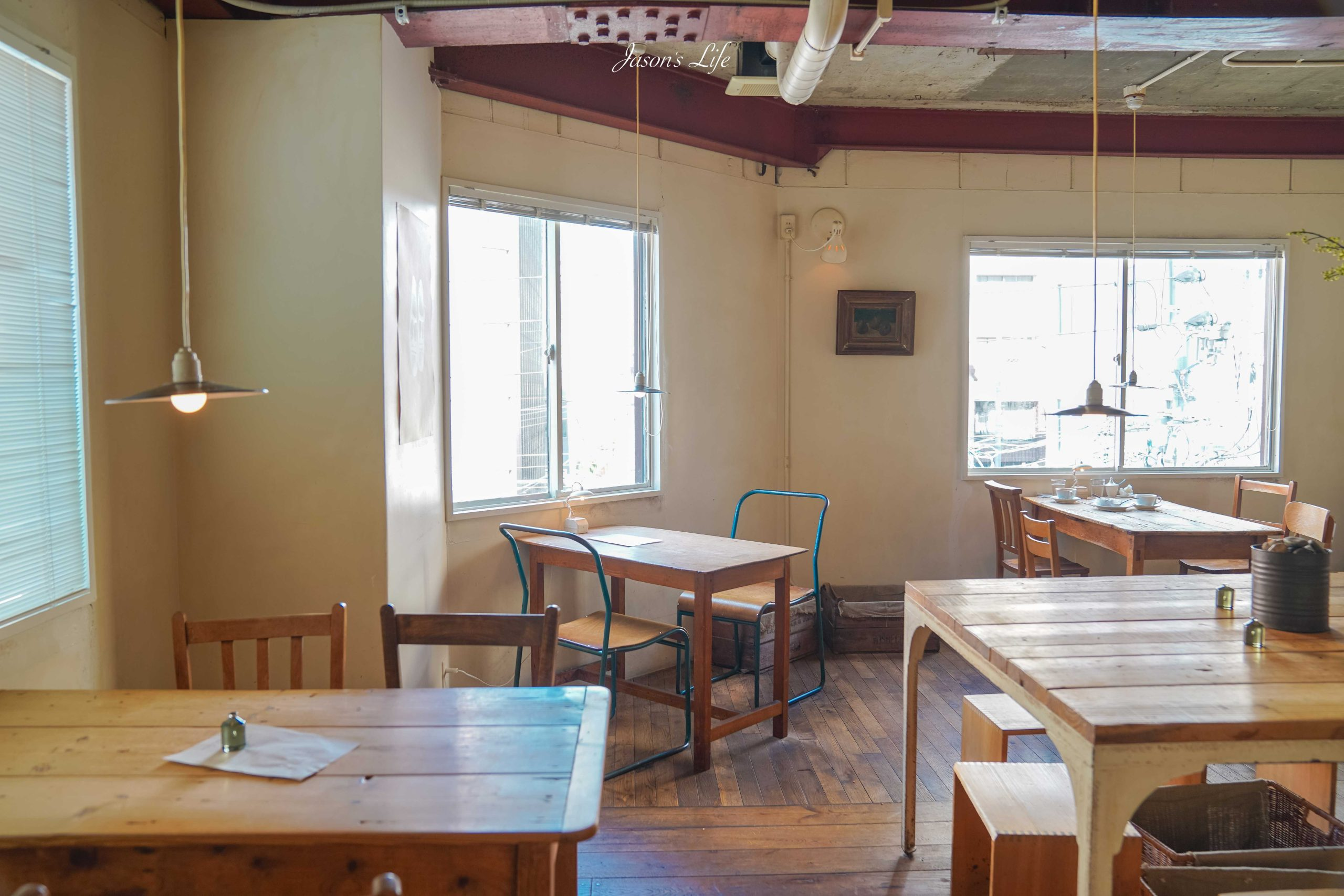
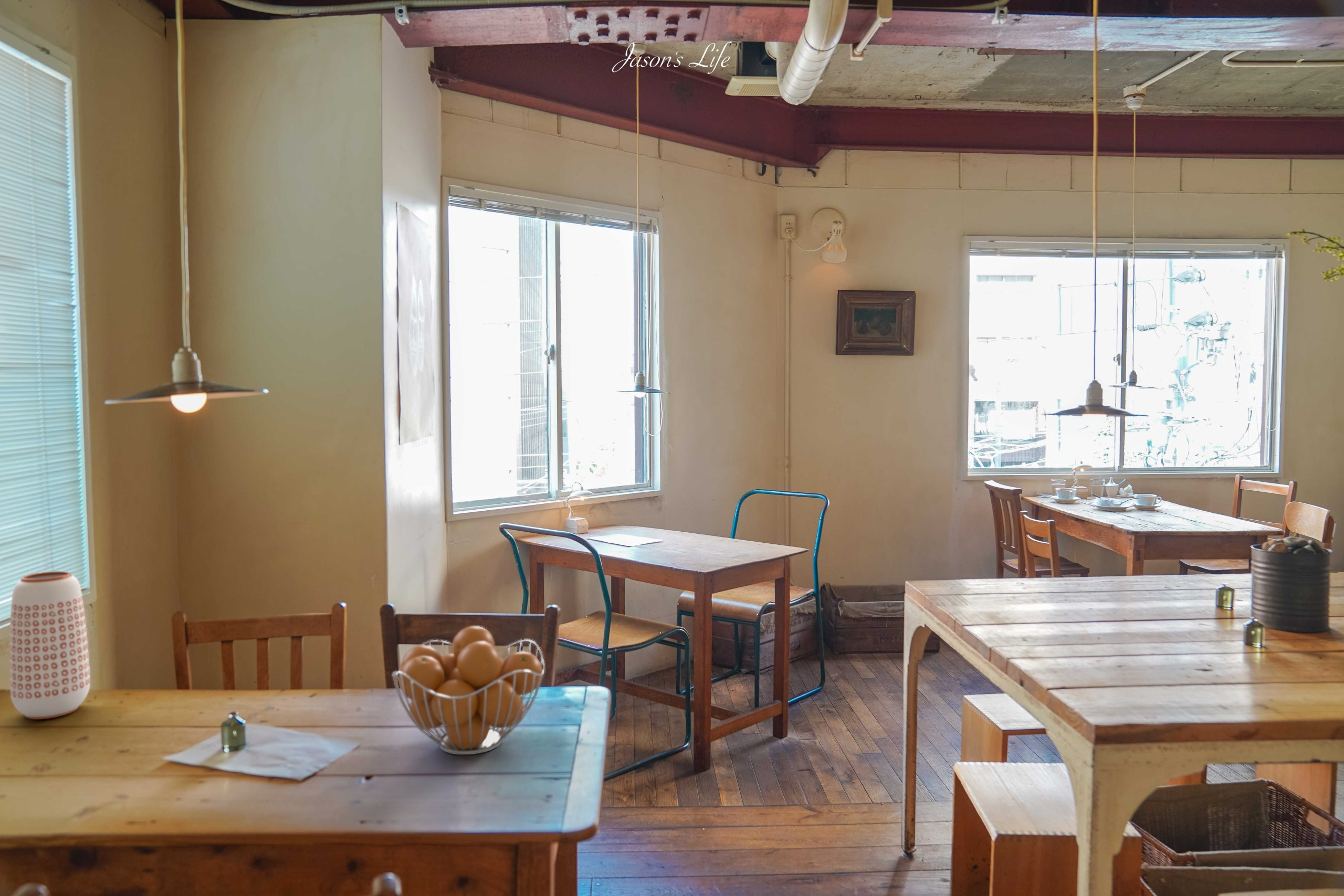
+ planter [9,571,91,720]
+ fruit basket [392,626,545,755]
